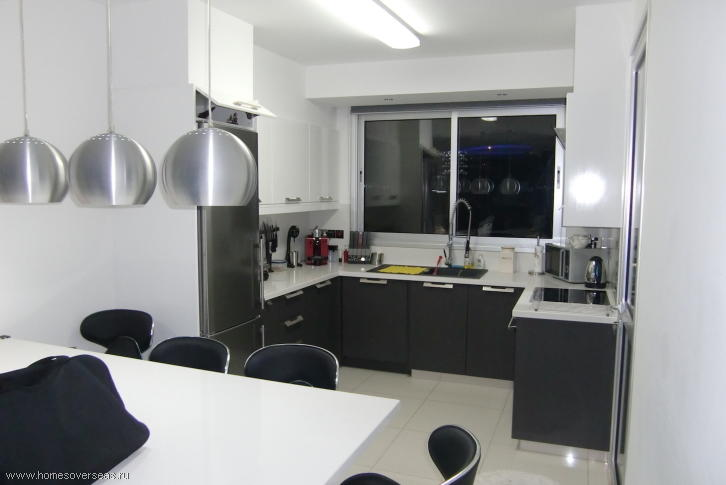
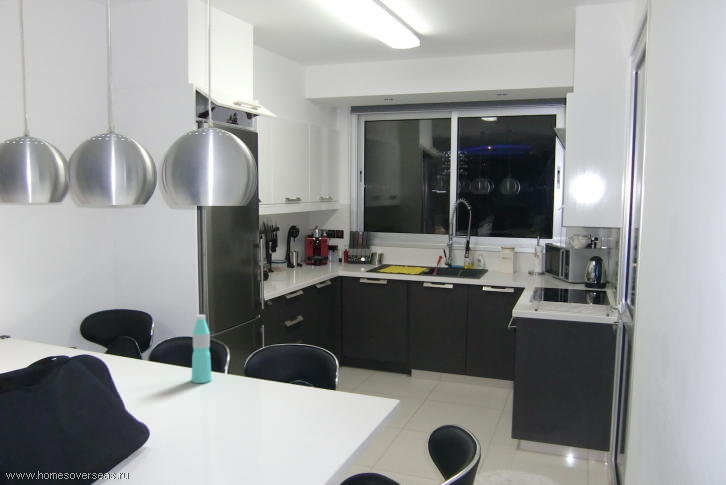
+ water bottle [190,314,212,384]
